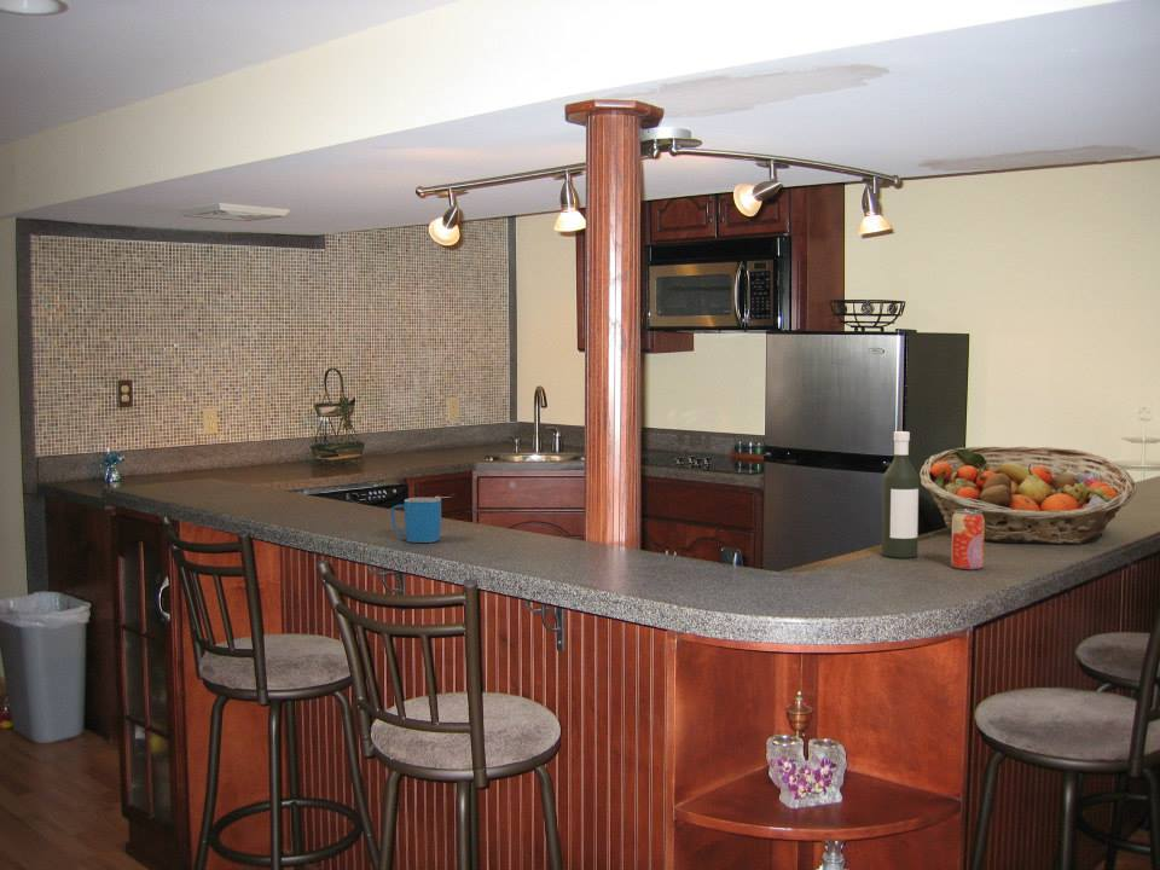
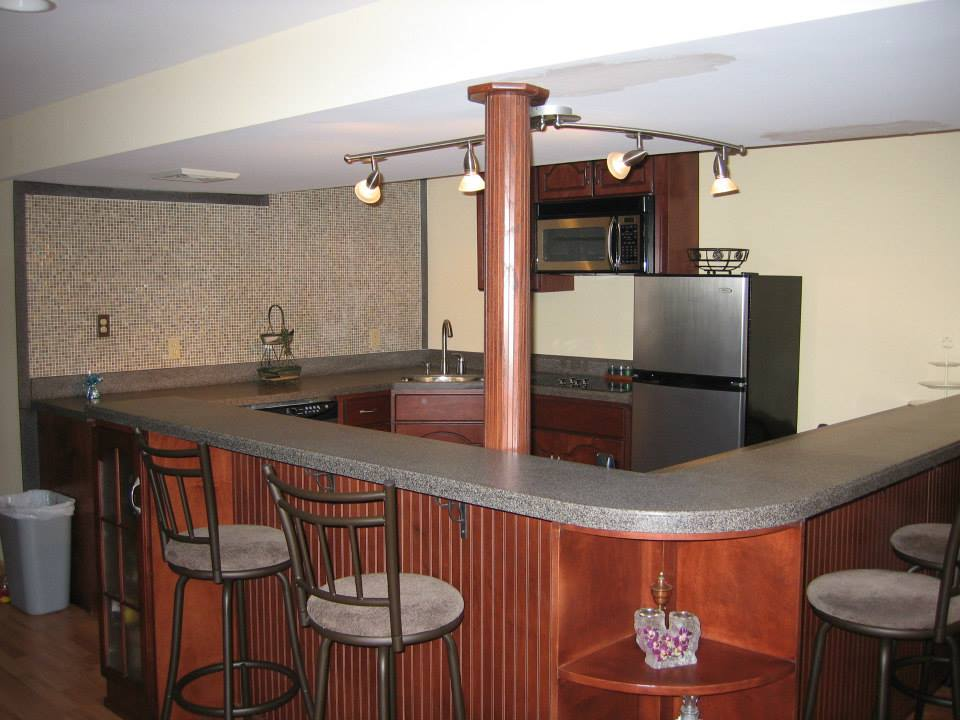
- fruit basket [918,446,1138,545]
- beverage can [950,510,985,570]
- bottle [881,430,921,559]
- mug [390,497,442,544]
